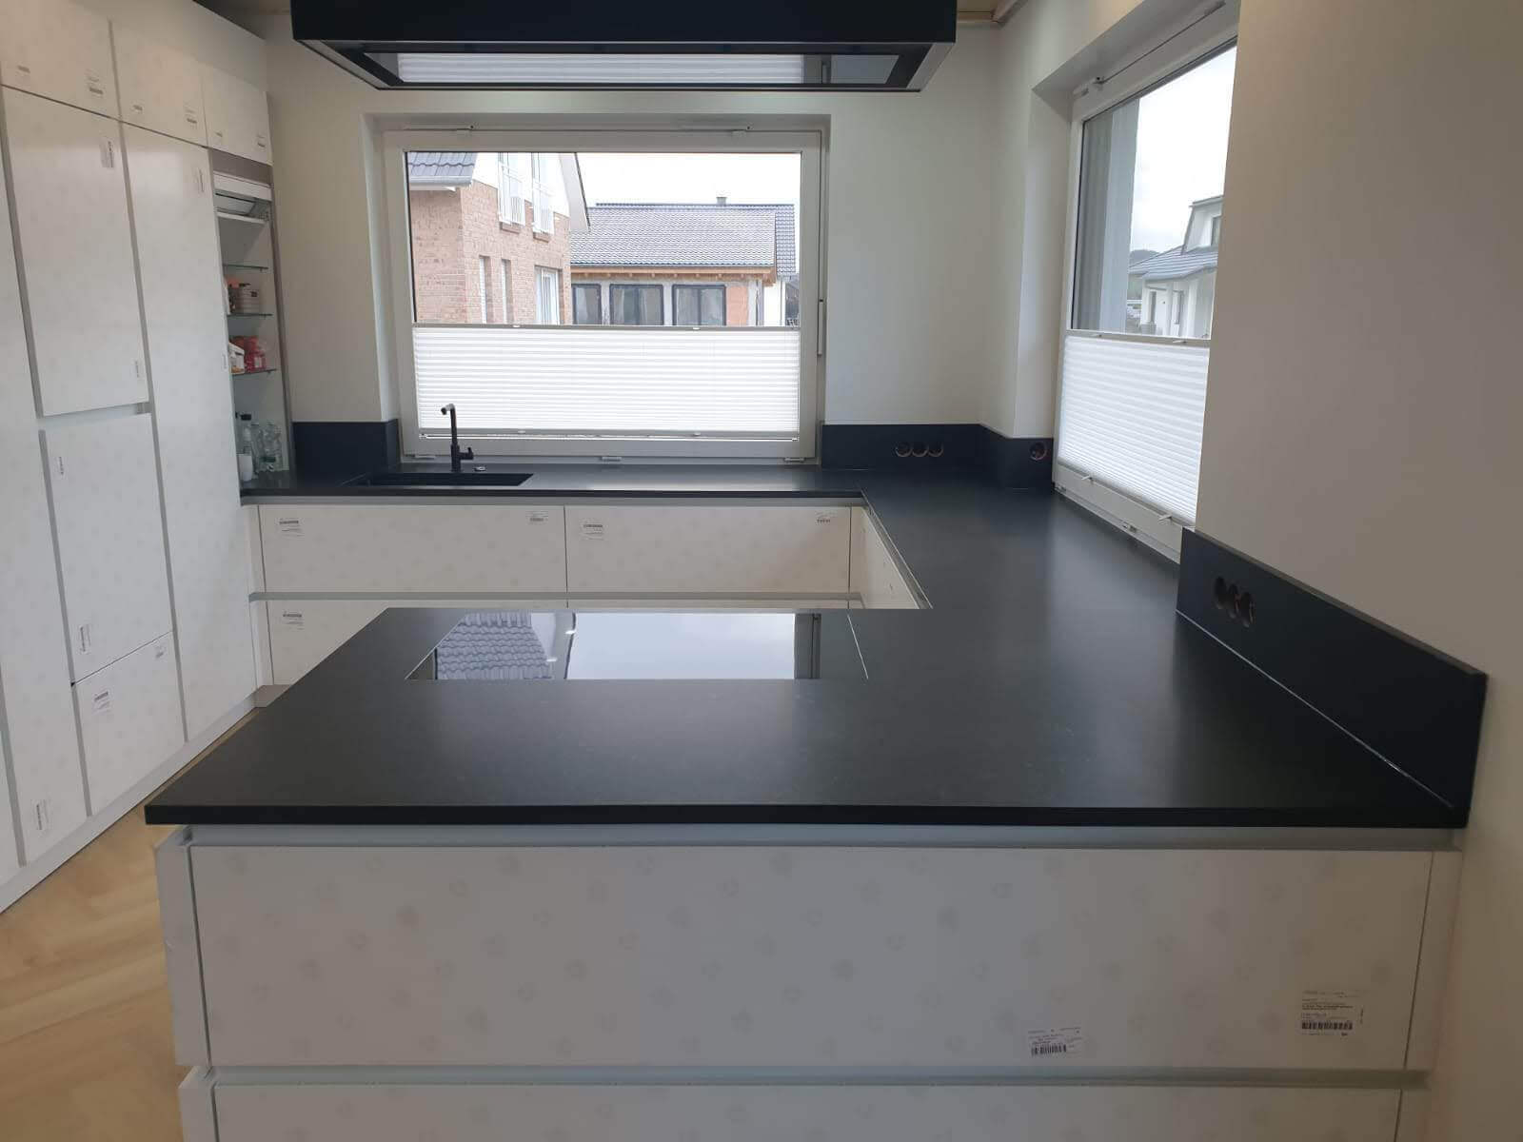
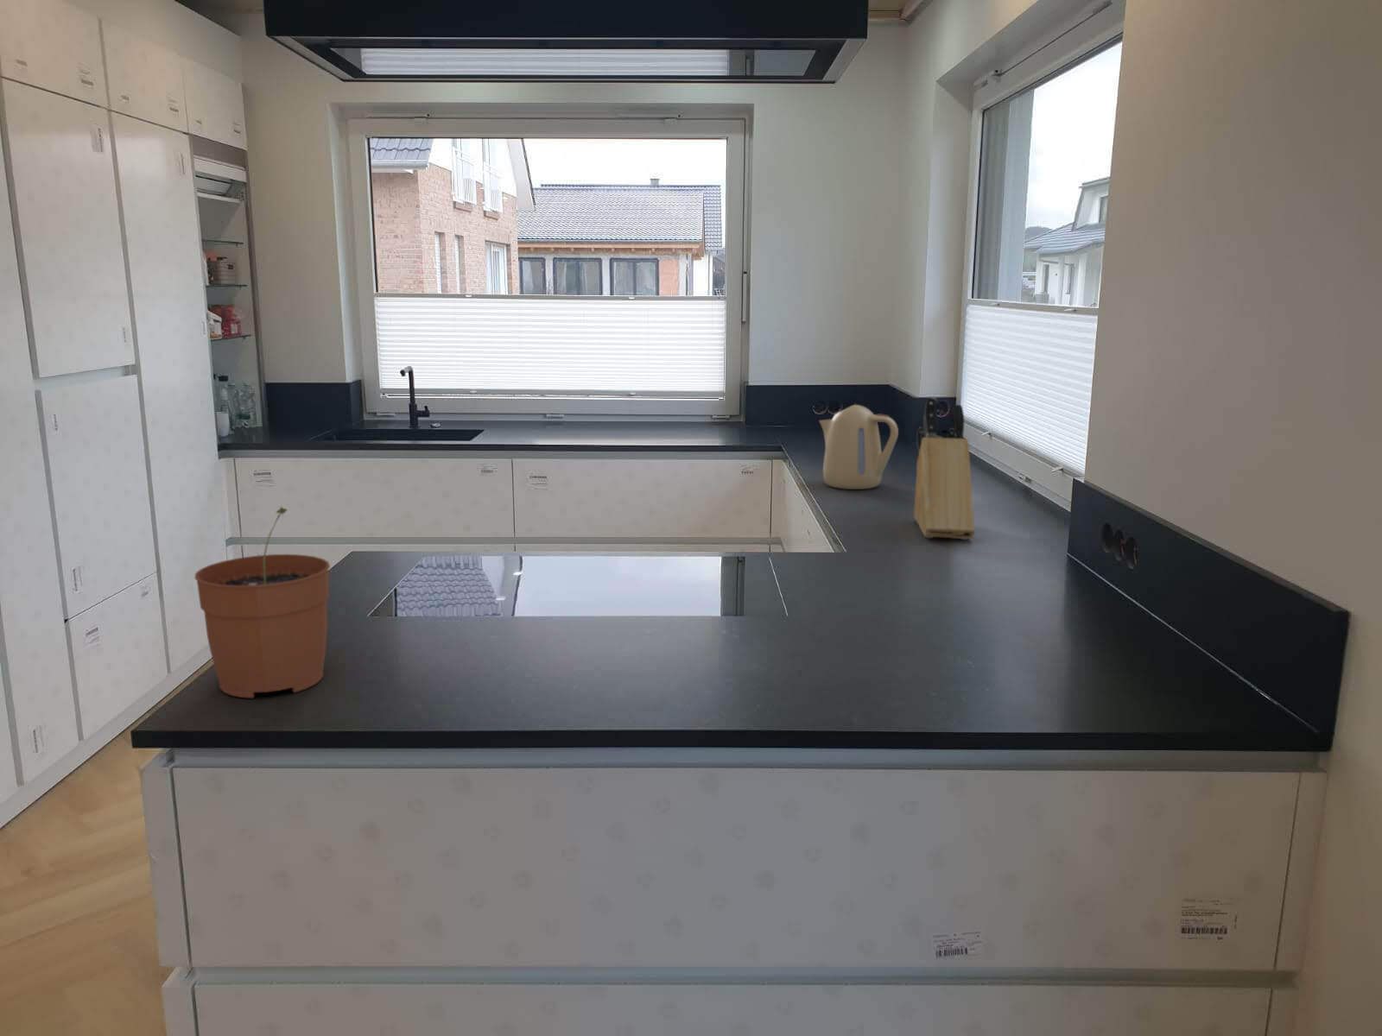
+ knife block [913,395,975,541]
+ plant pot [195,506,331,700]
+ kettle [818,404,899,491]
